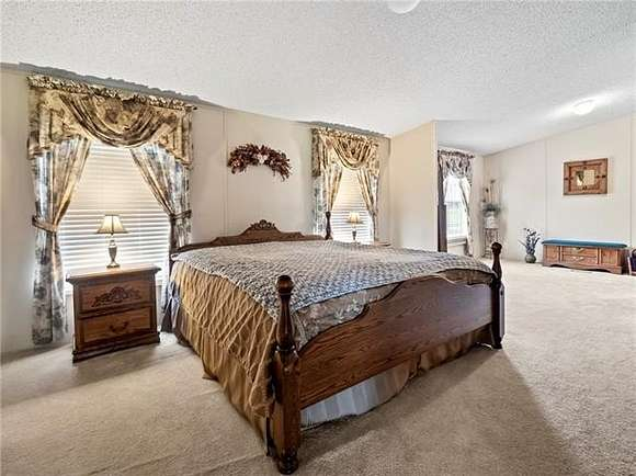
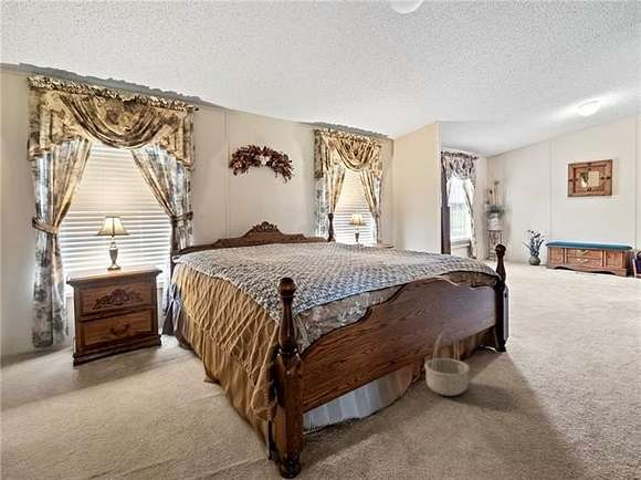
+ basket [423,327,471,397]
